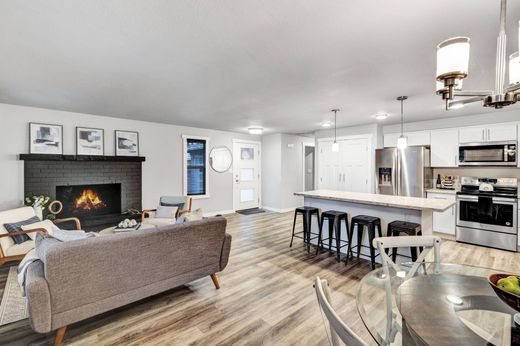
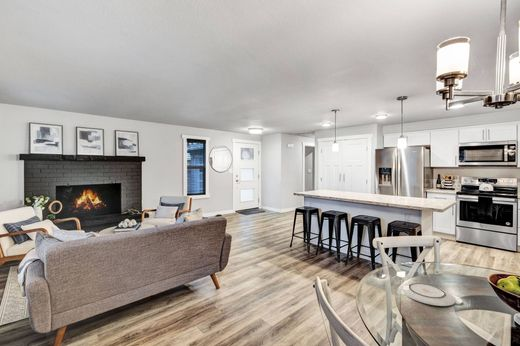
+ plate [400,282,456,307]
